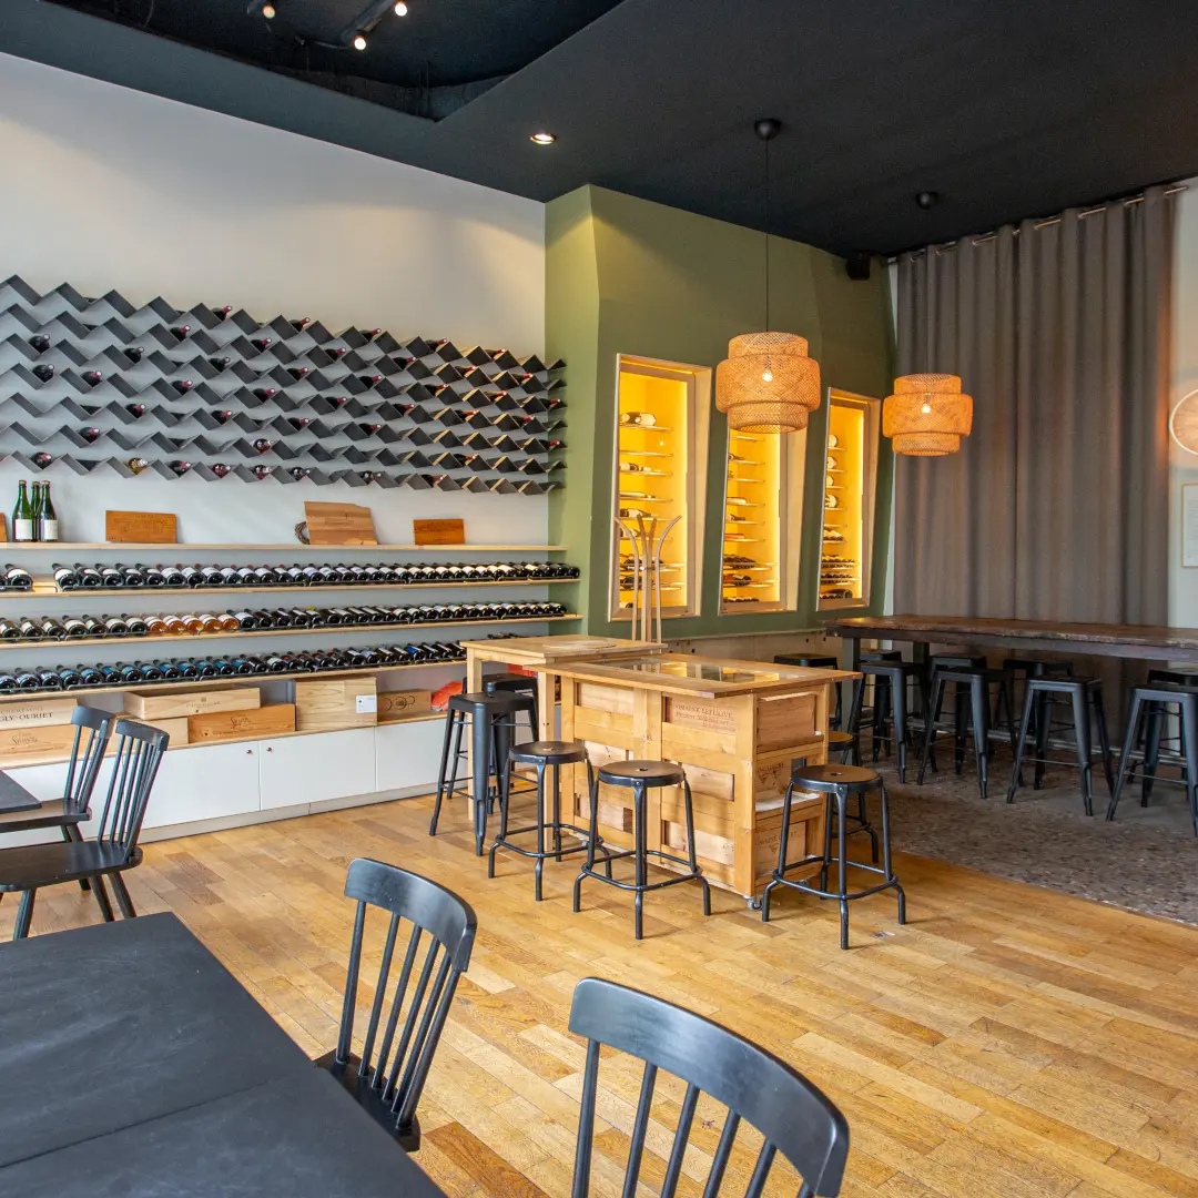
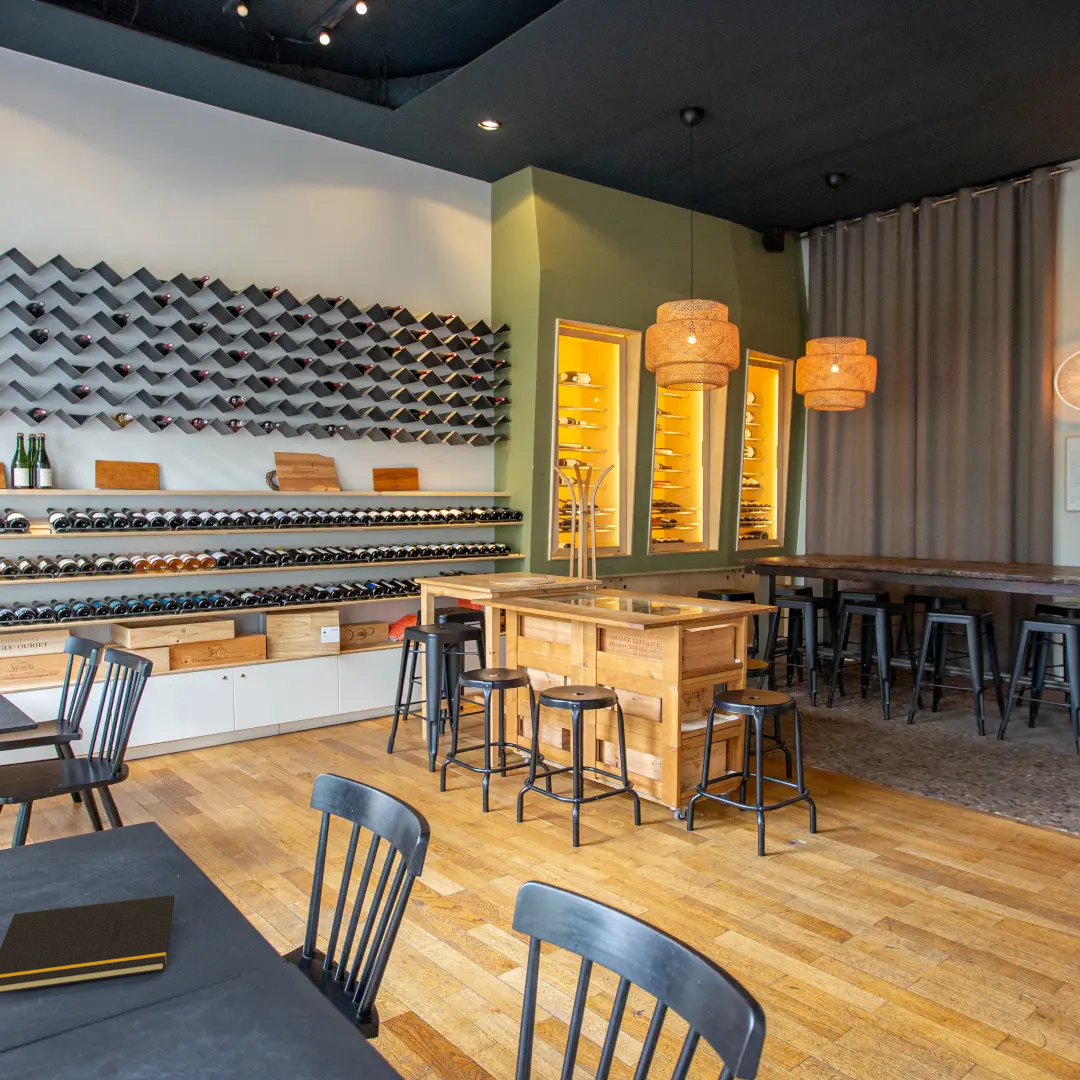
+ notepad [0,894,175,994]
